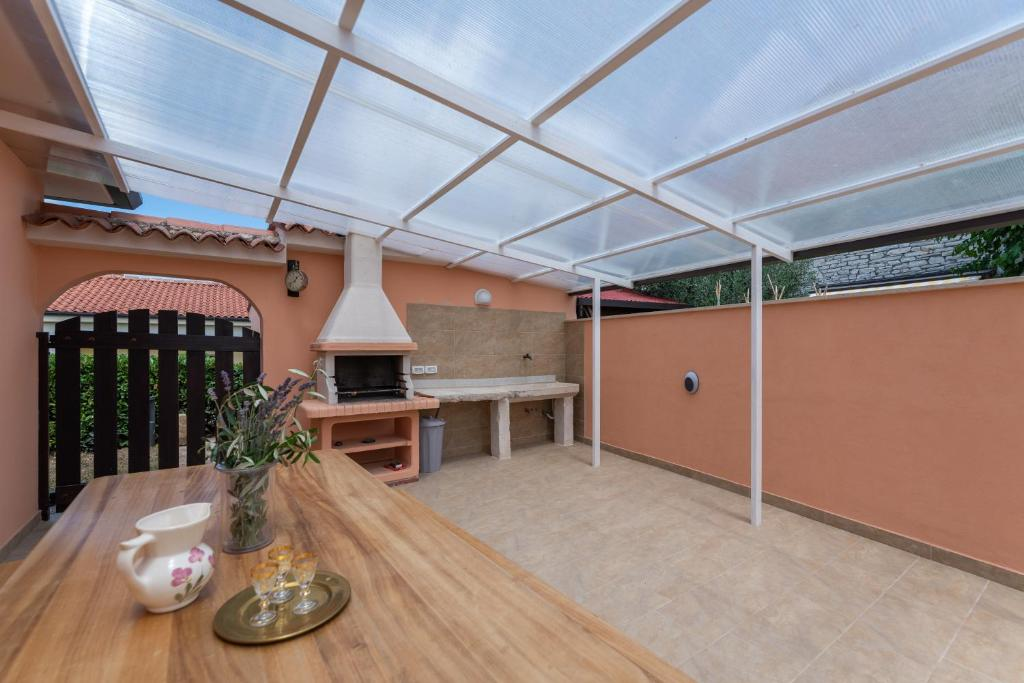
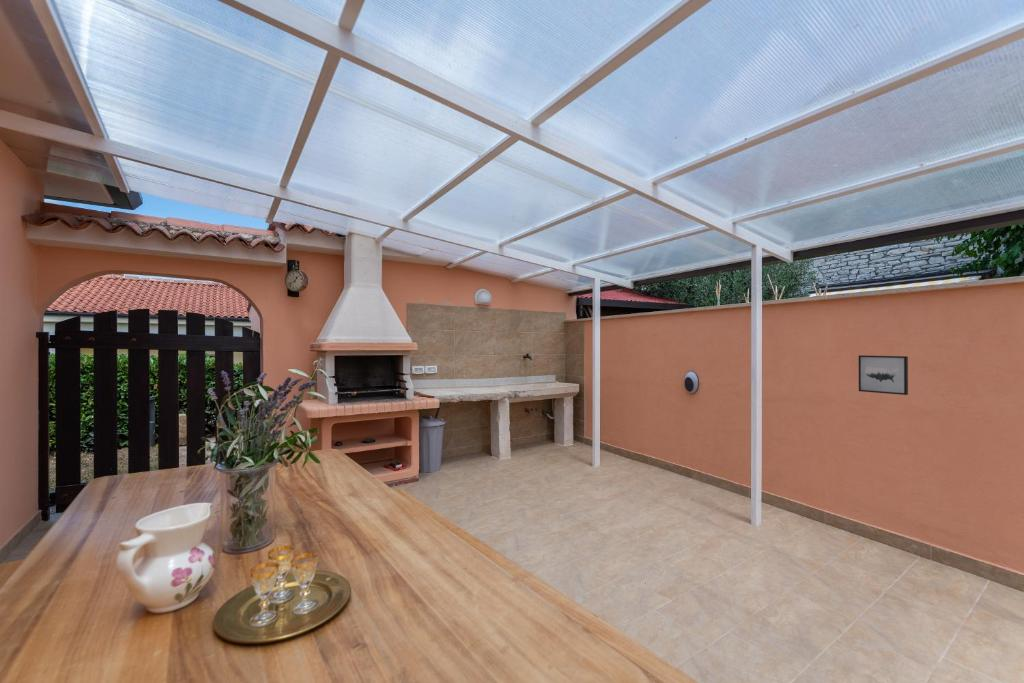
+ wall art [858,354,909,396]
